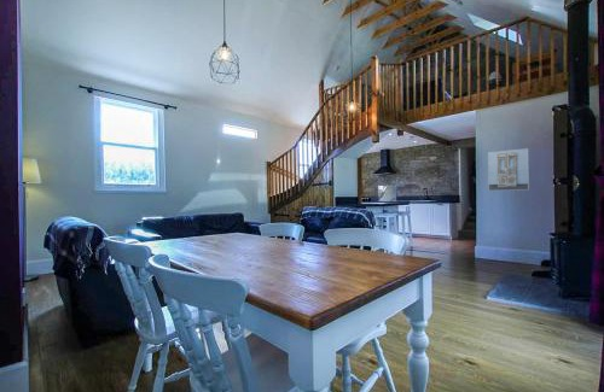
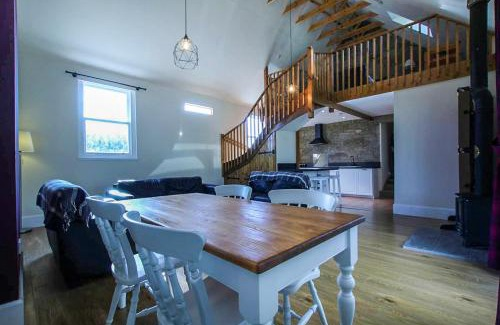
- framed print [487,147,530,192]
